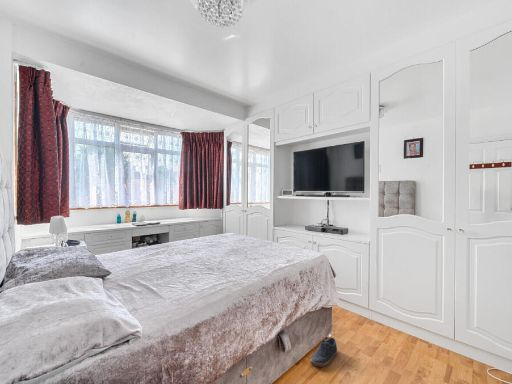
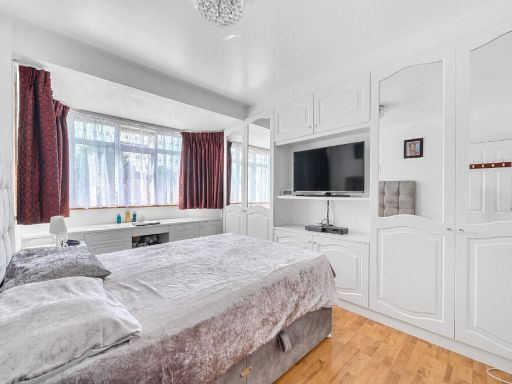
- shoe [310,337,338,368]
